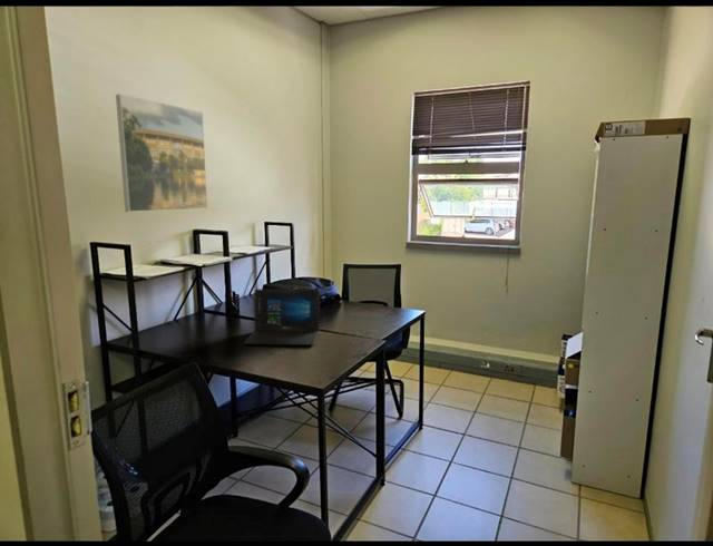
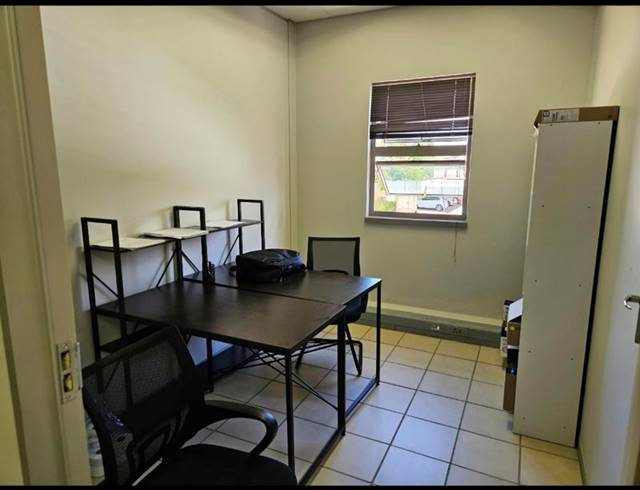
- laptop [243,287,321,347]
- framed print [115,94,208,213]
